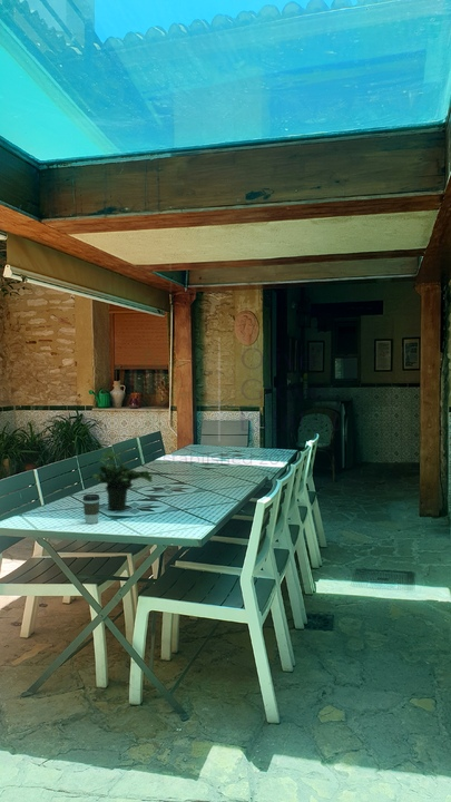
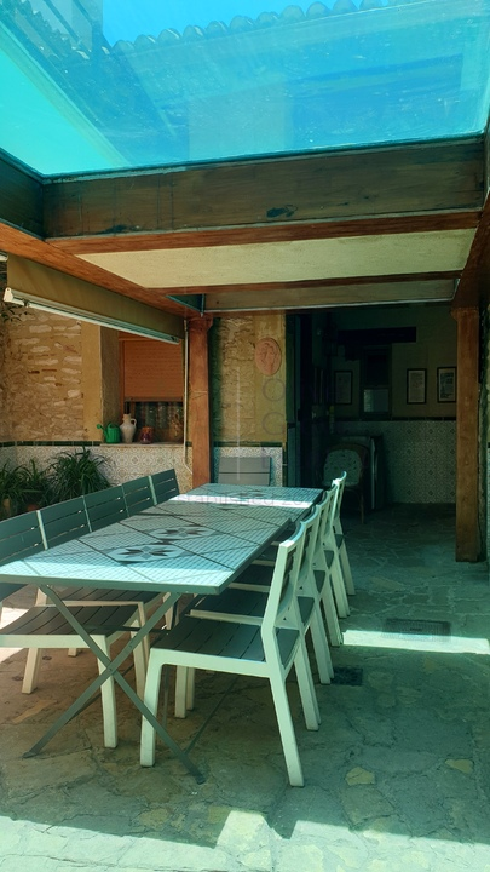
- potted plant [91,449,154,511]
- coffee cup [81,493,101,525]
